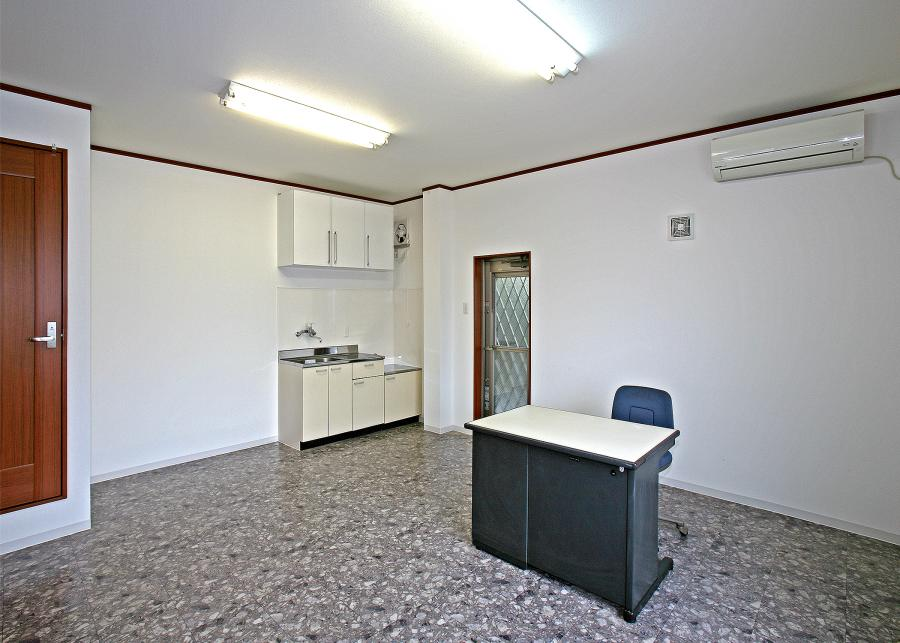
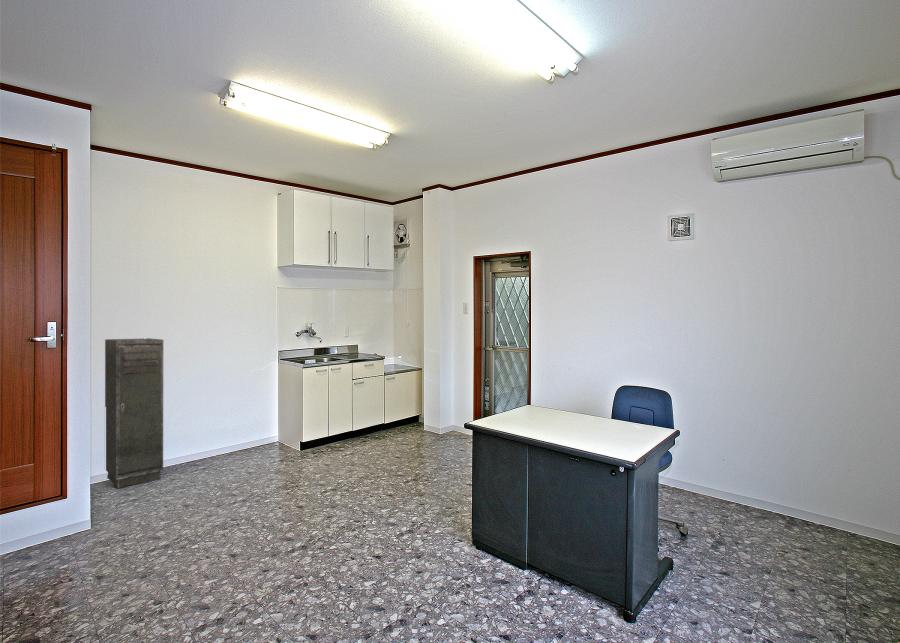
+ storage cabinet [104,337,164,489]
